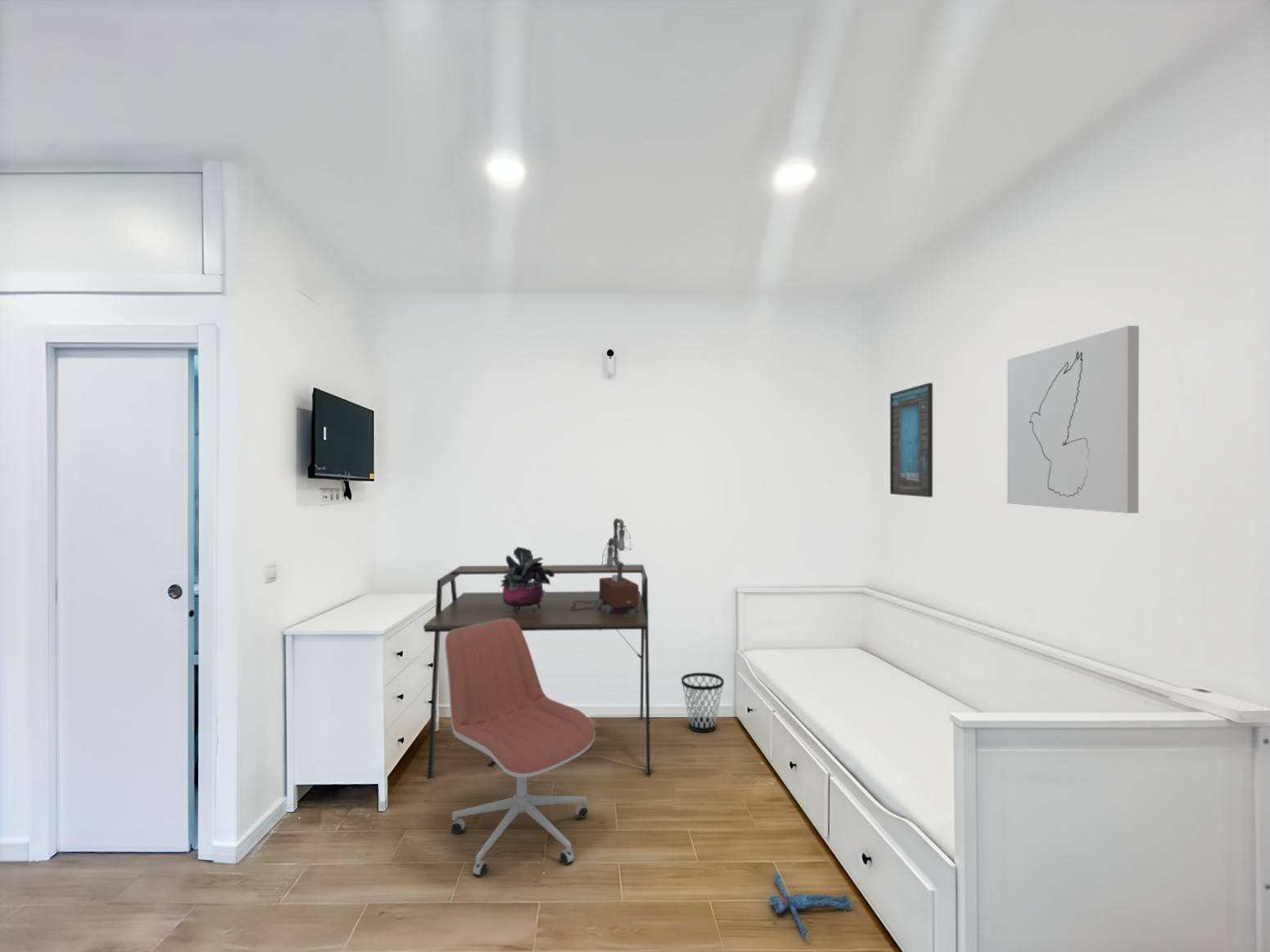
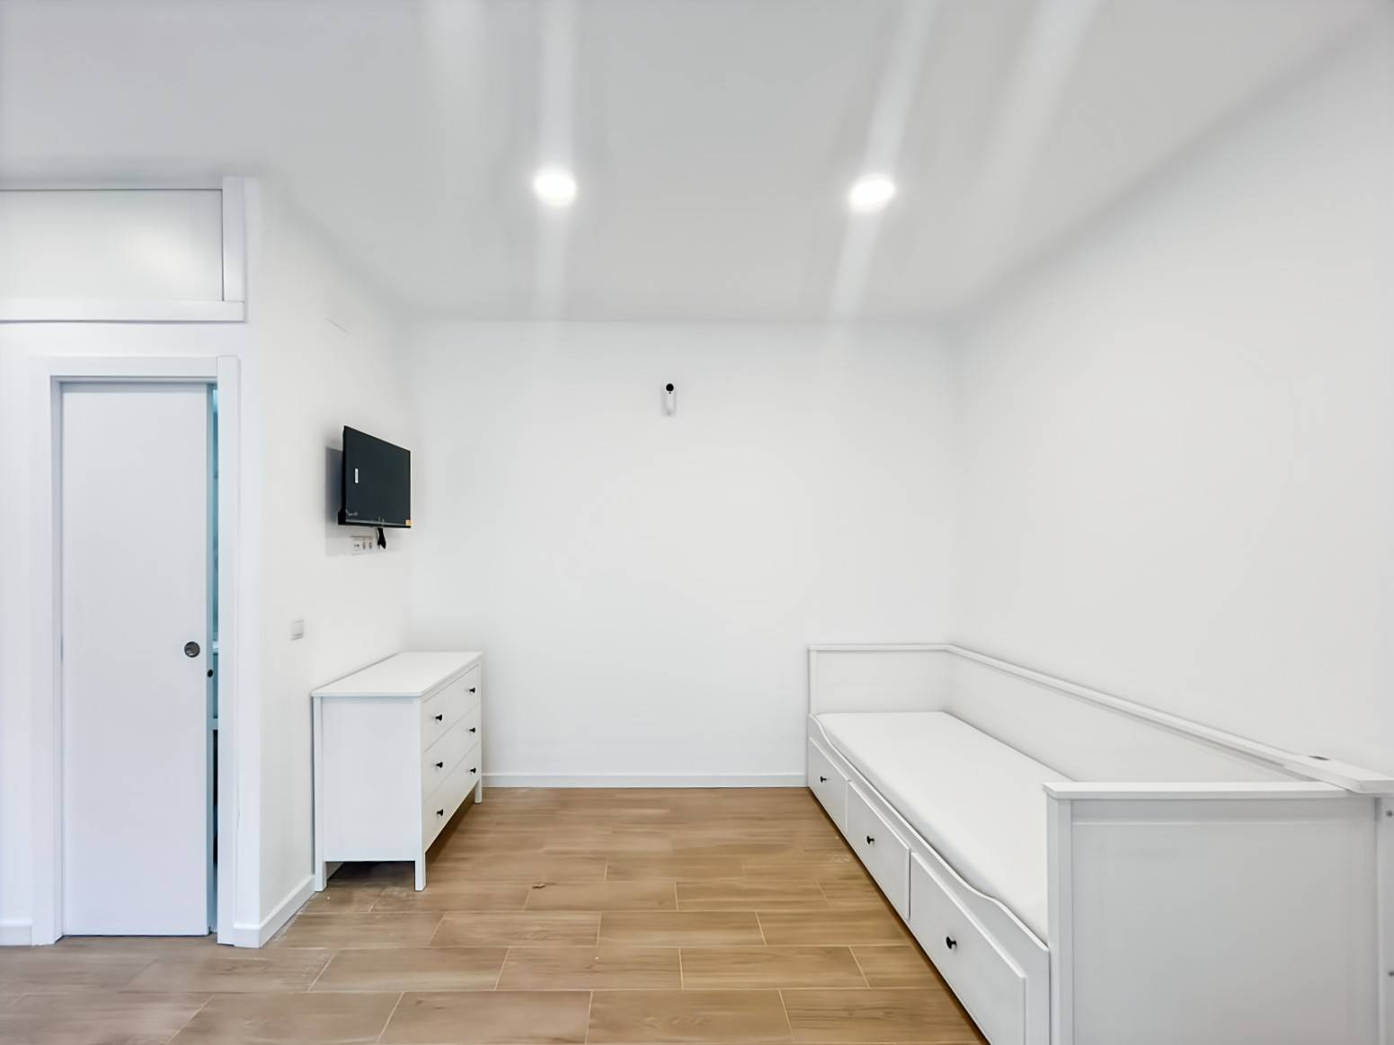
- desk [423,564,651,780]
- wastebasket [680,672,725,733]
- plush toy [767,870,856,945]
- table lamp [570,517,640,614]
- potted plant [499,546,555,611]
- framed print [889,382,933,498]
- wall art [1006,325,1140,514]
- office chair [444,619,596,878]
